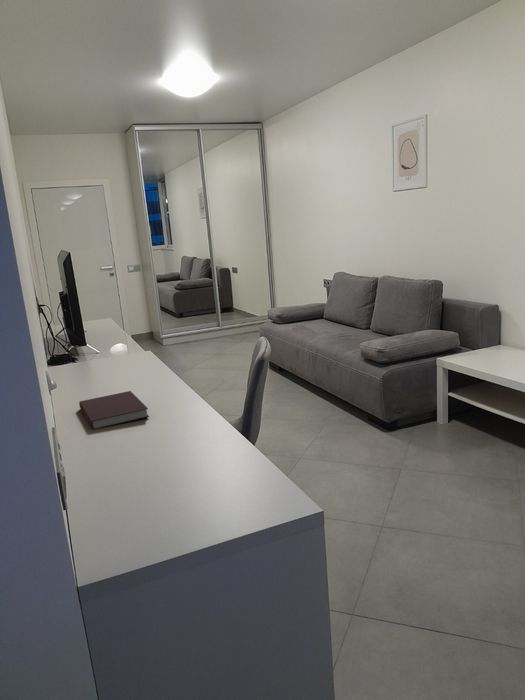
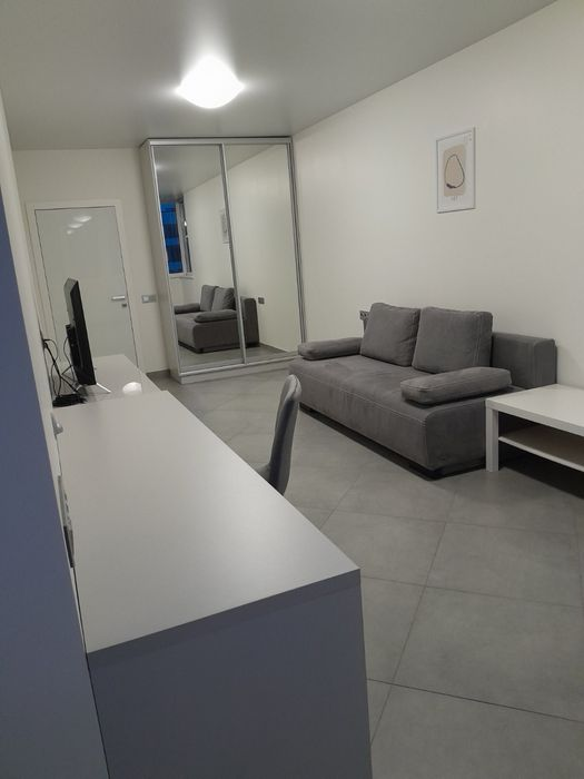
- notebook [78,390,150,431]
